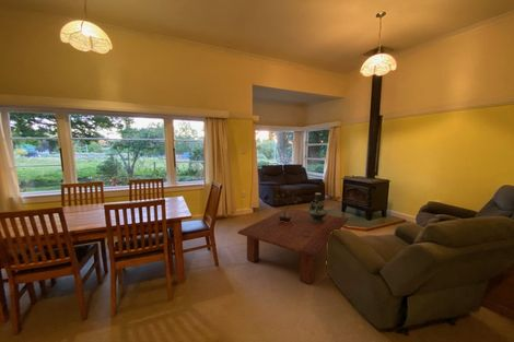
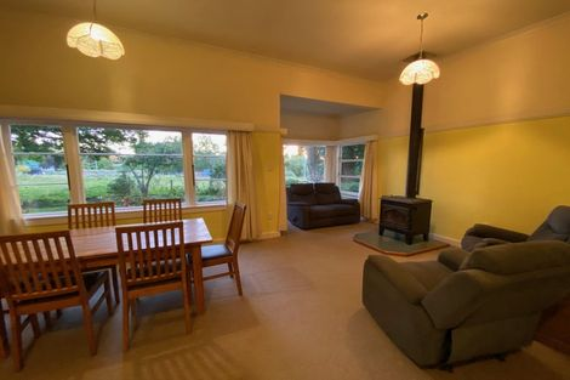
- coffee table [236,207,349,285]
- decorative urn [307,192,328,224]
- potted plant [273,189,303,223]
